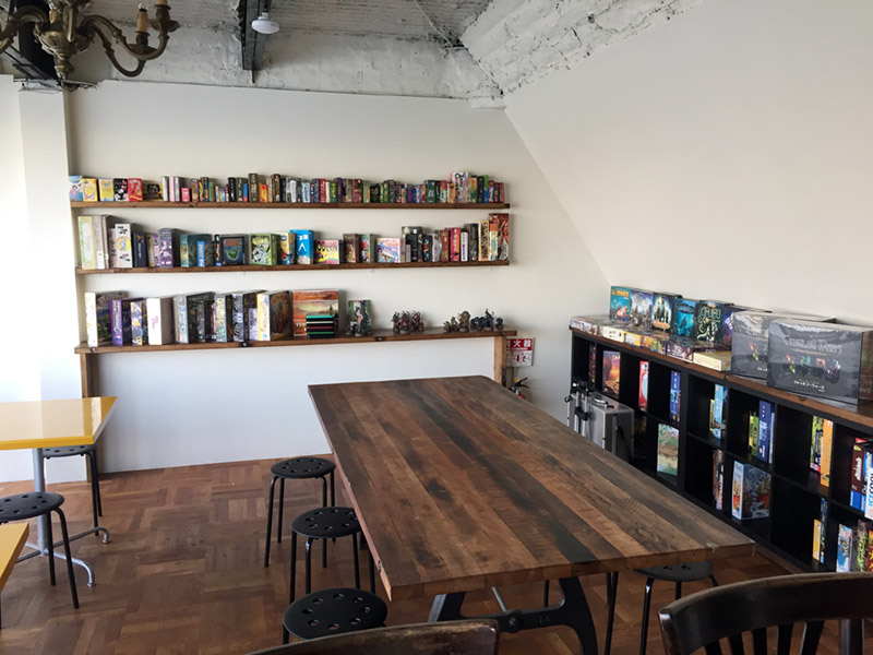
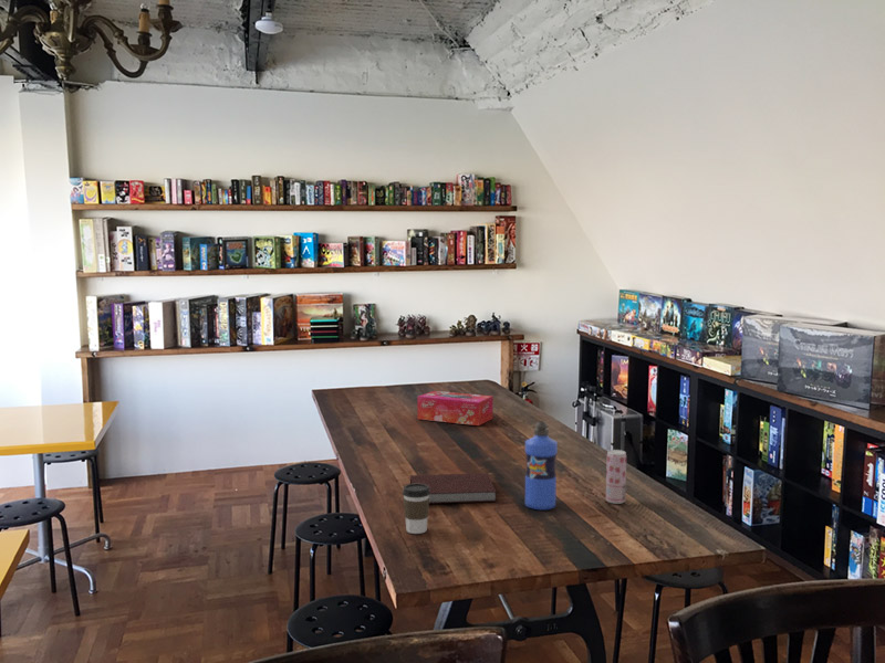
+ coffee cup [402,483,430,535]
+ tissue box [416,390,494,427]
+ beverage can [605,449,627,505]
+ notebook [409,472,498,505]
+ water bottle [524,420,559,511]
